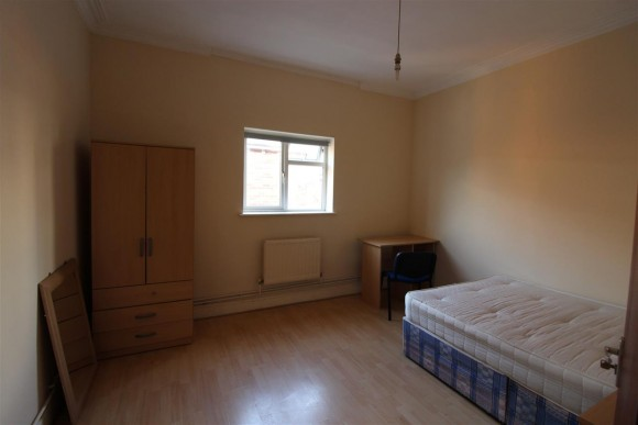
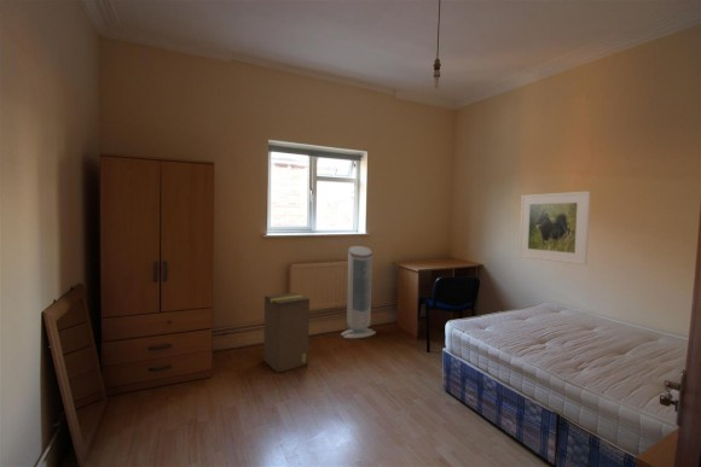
+ air purifier [340,245,377,339]
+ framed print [517,191,591,267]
+ cardboard box [262,292,311,374]
